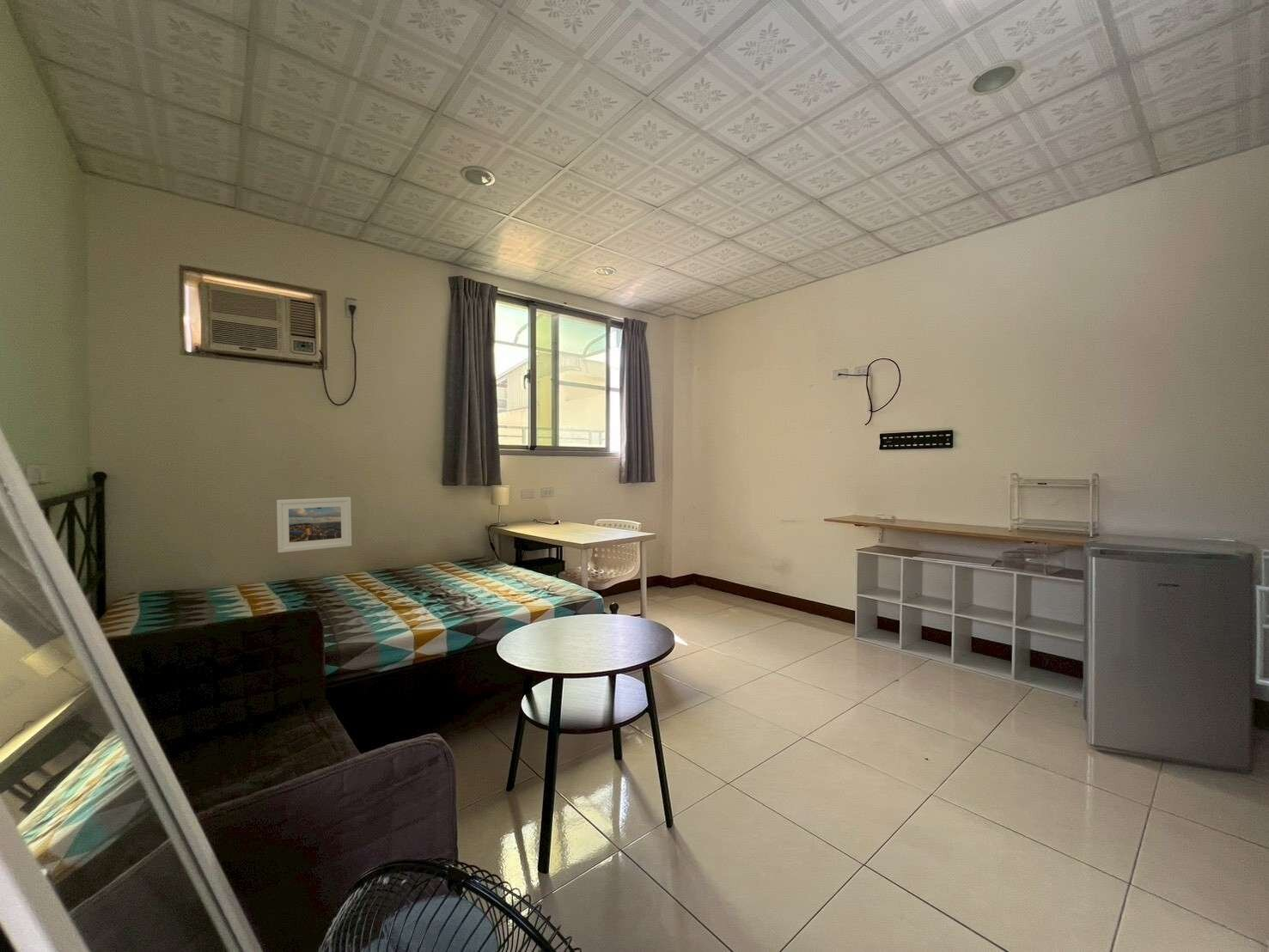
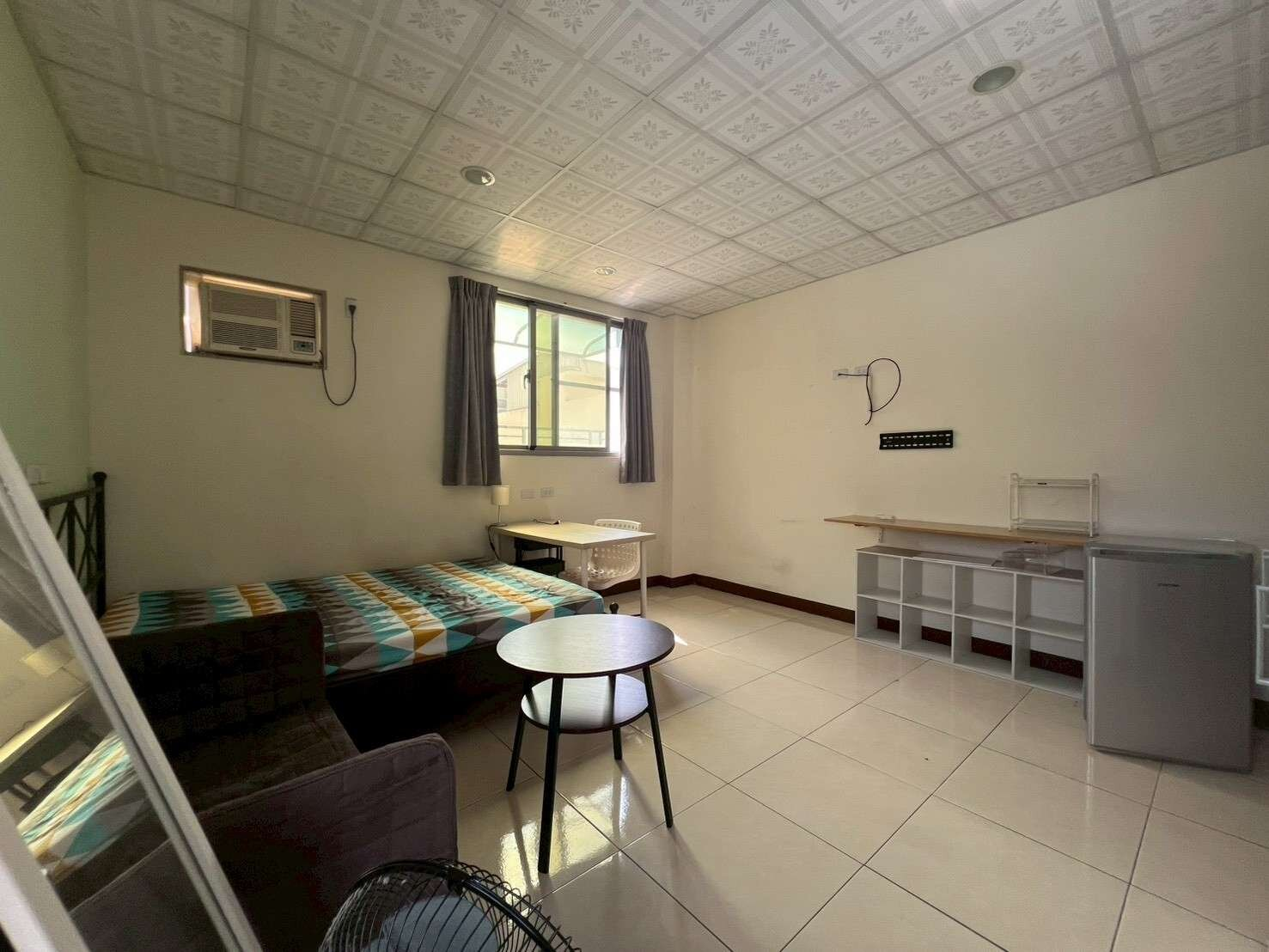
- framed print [276,497,352,553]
